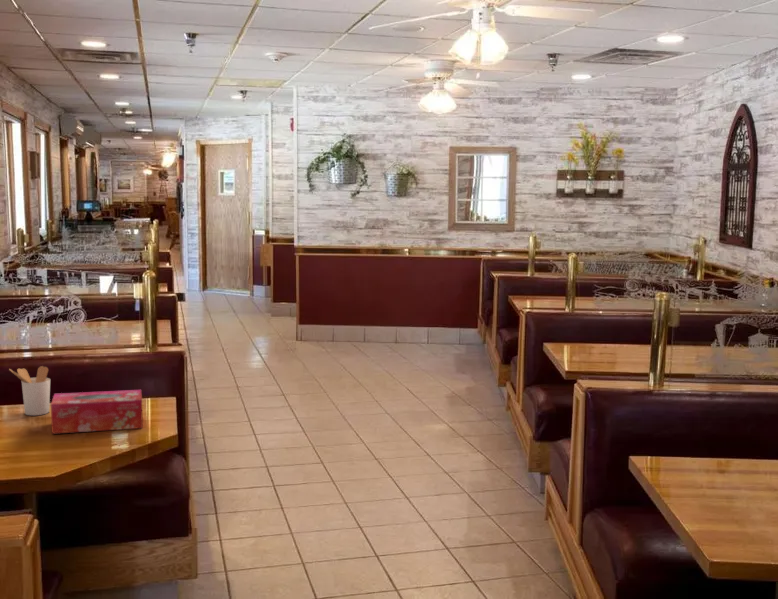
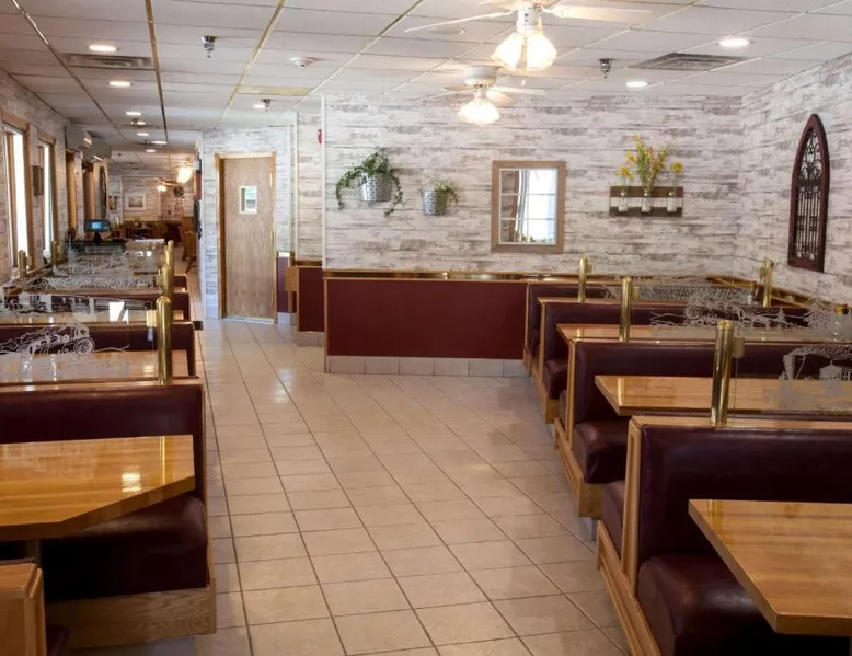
- utensil holder [8,365,51,416]
- tissue box [50,389,144,435]
